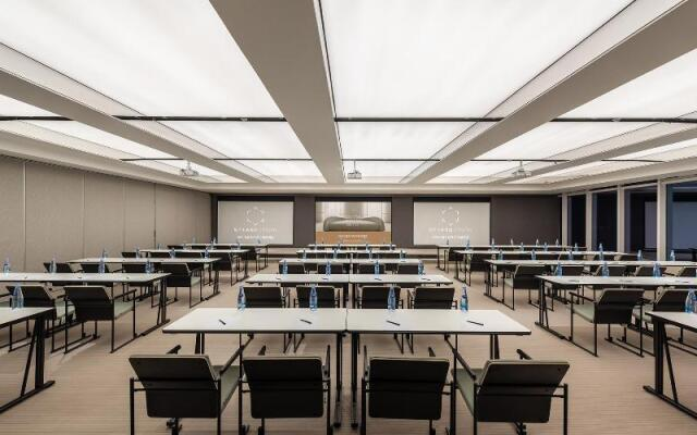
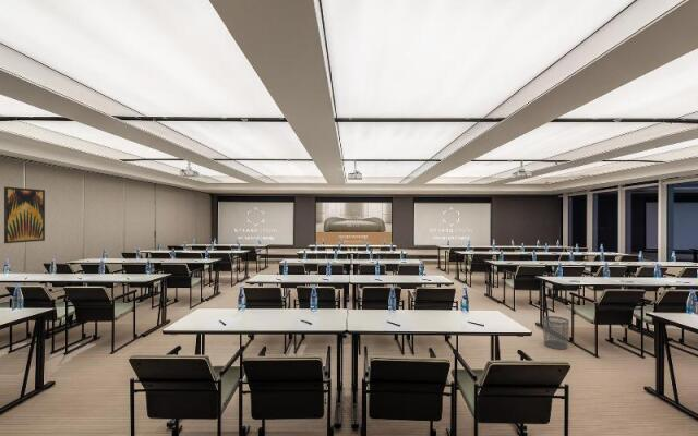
+ wall art [3,186,46,244]
+ waste bin [542,315,570,350]
